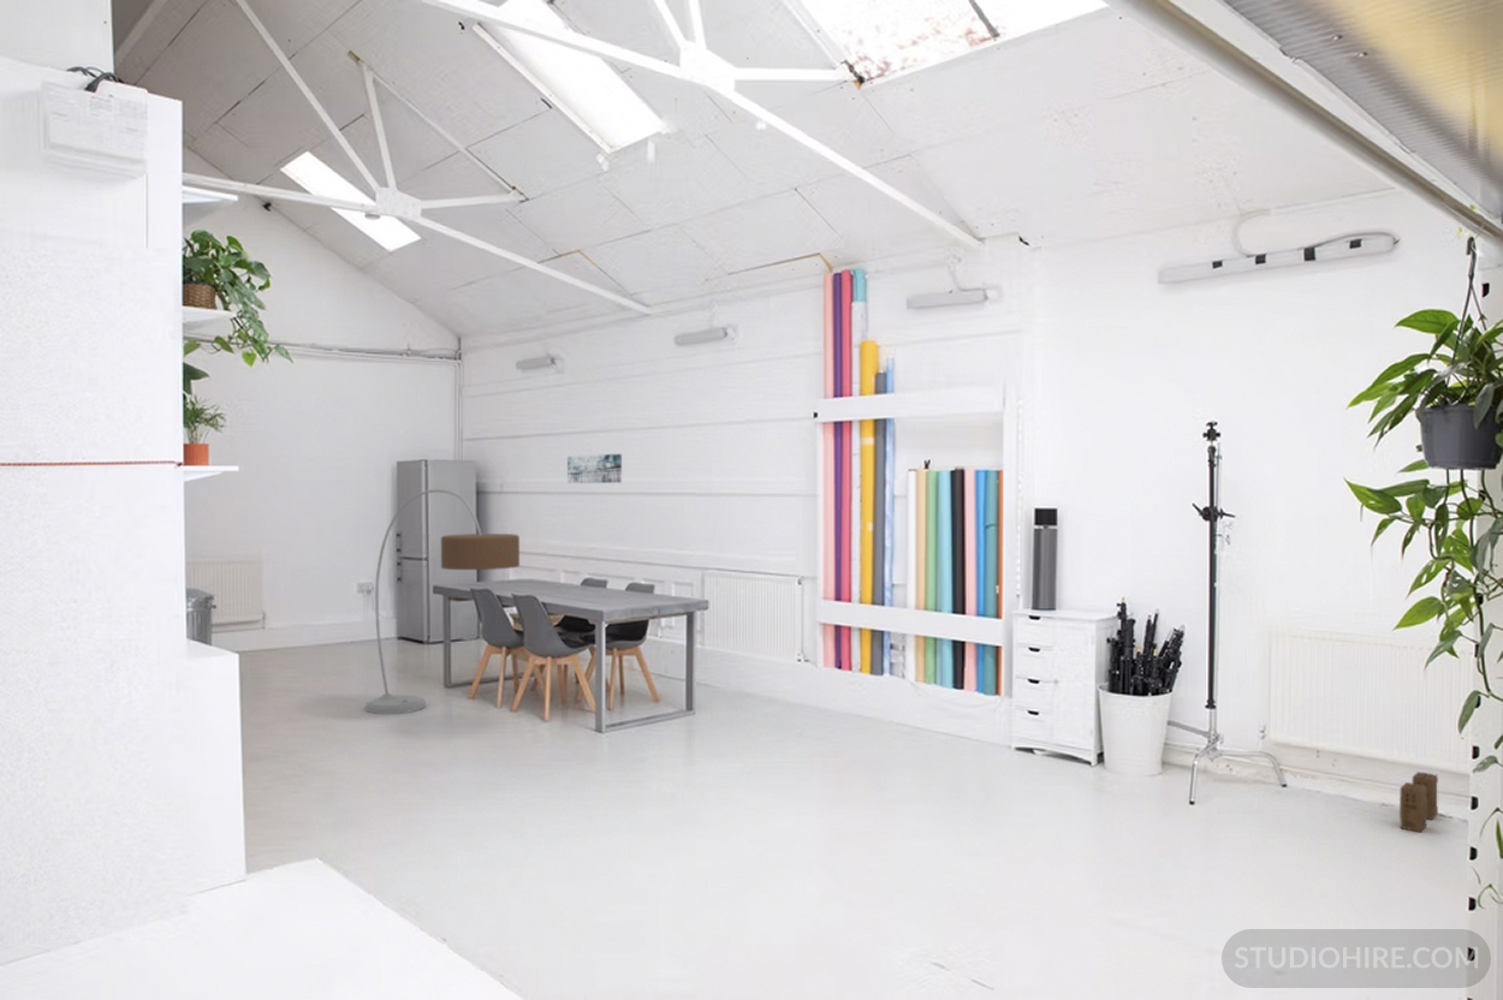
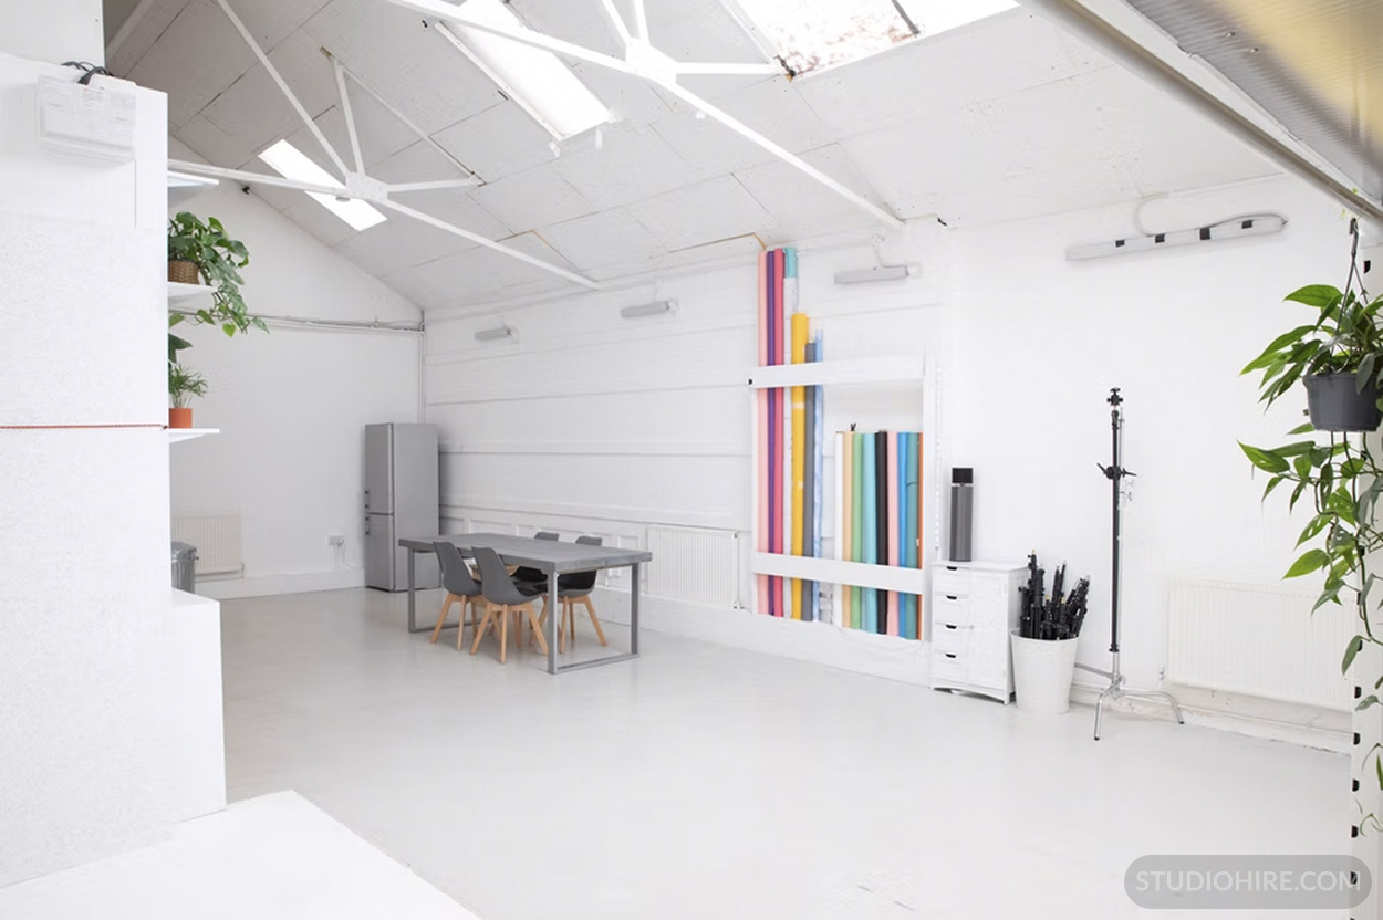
- floor lamp [364,488,521,715]
- wall art [566,453,623,484]
- cardboard box [1398,770,1439,834]
